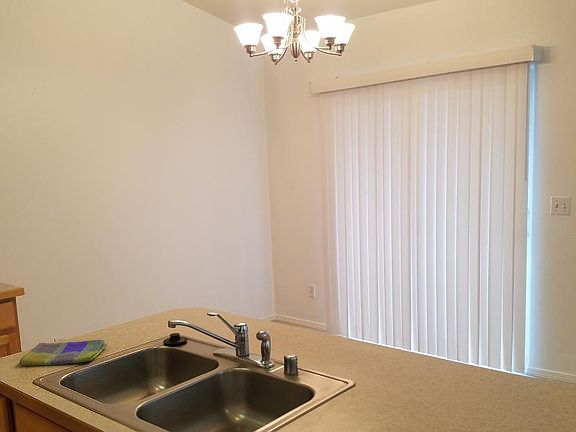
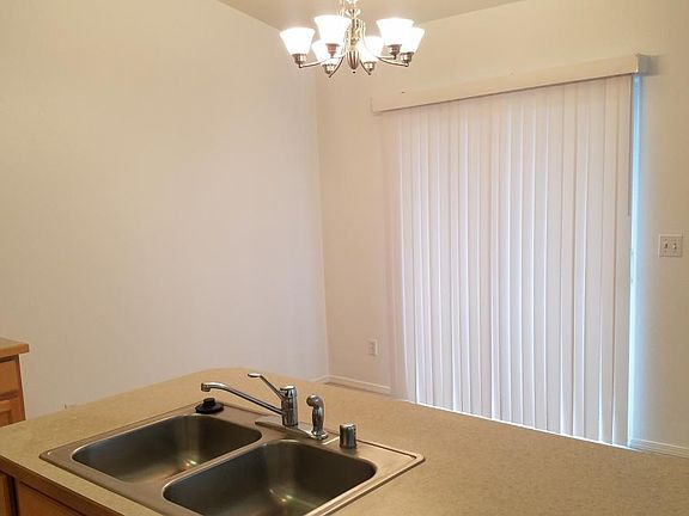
- dish towel [18,339,108,367]
